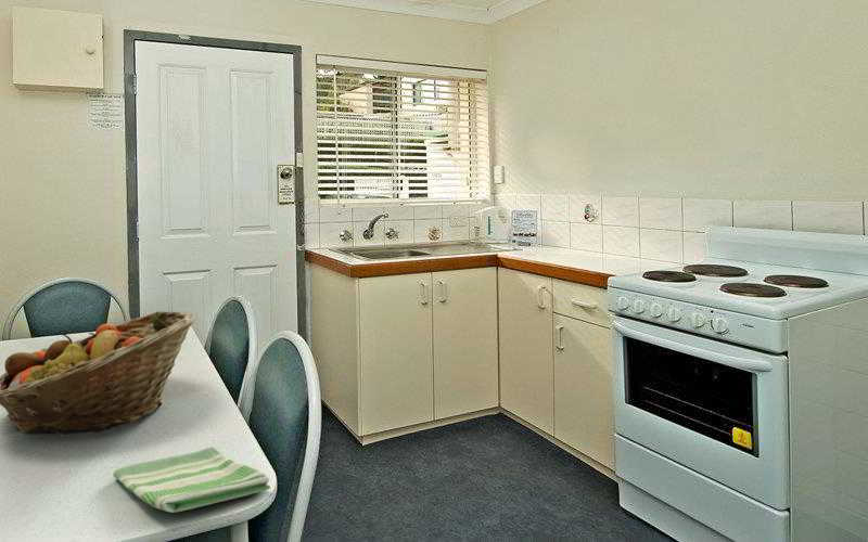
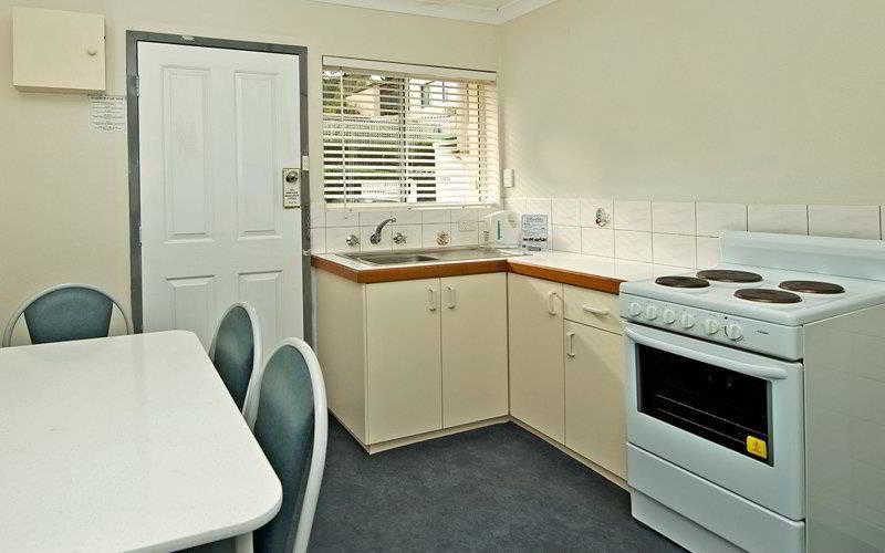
- fruit basket [0,310,197,436]
- dish towel [112,446,271,514]
